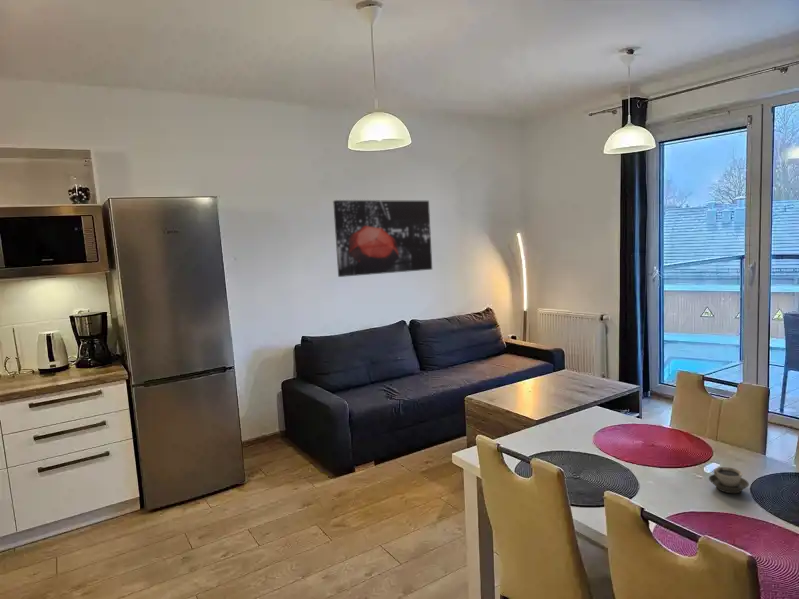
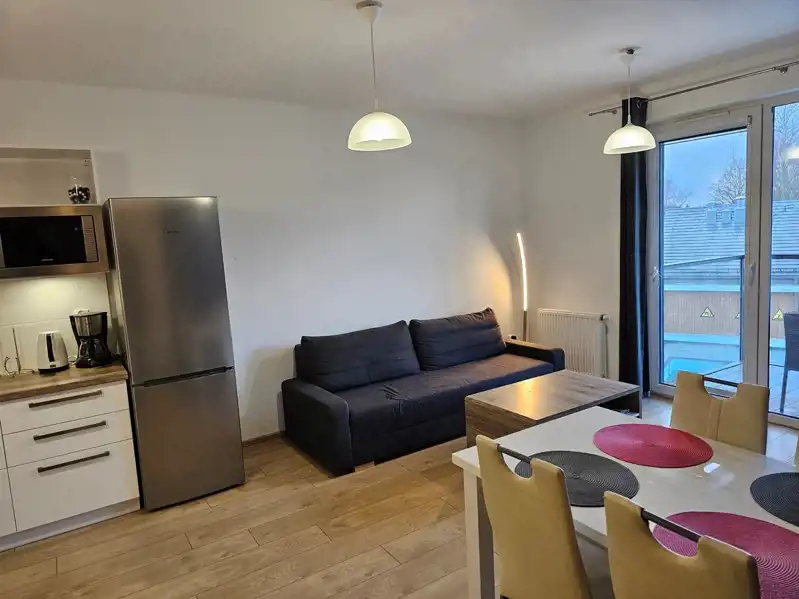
- cup [708,466,750,494]
- wall art [332,199,433,278]
